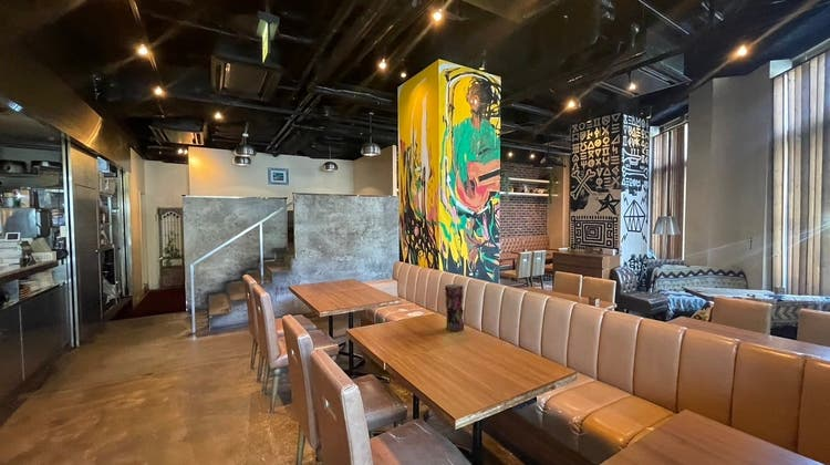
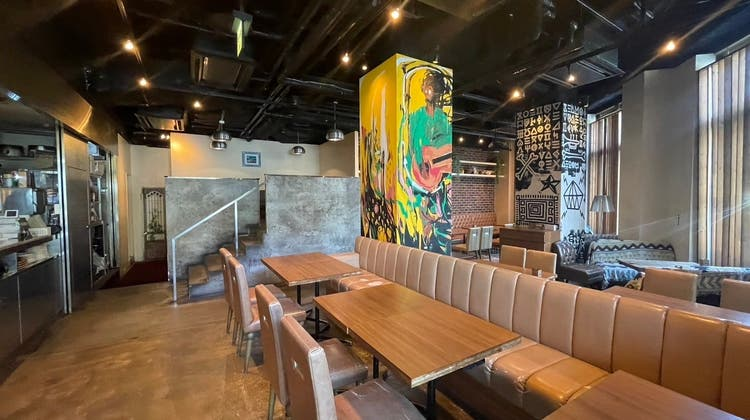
- vase [444,283,465,332]
